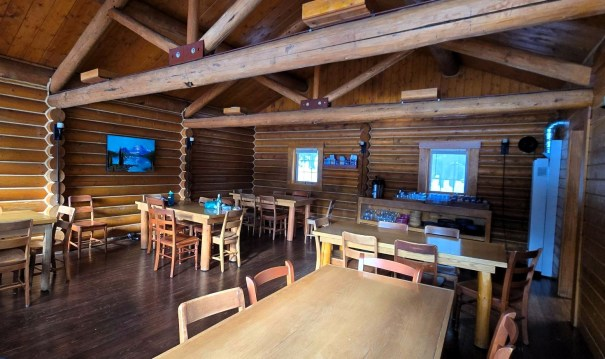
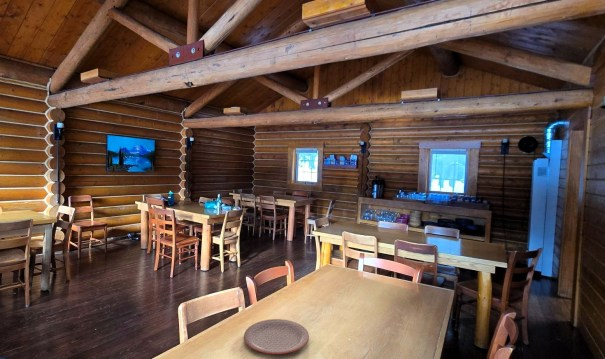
+ plate [243,318,310,355]
